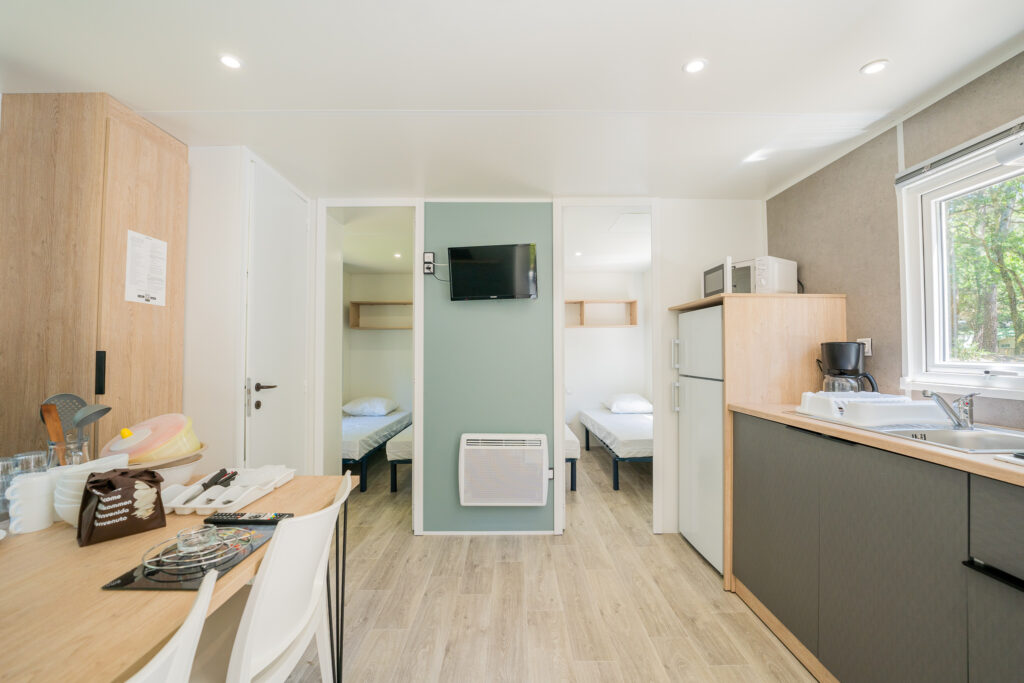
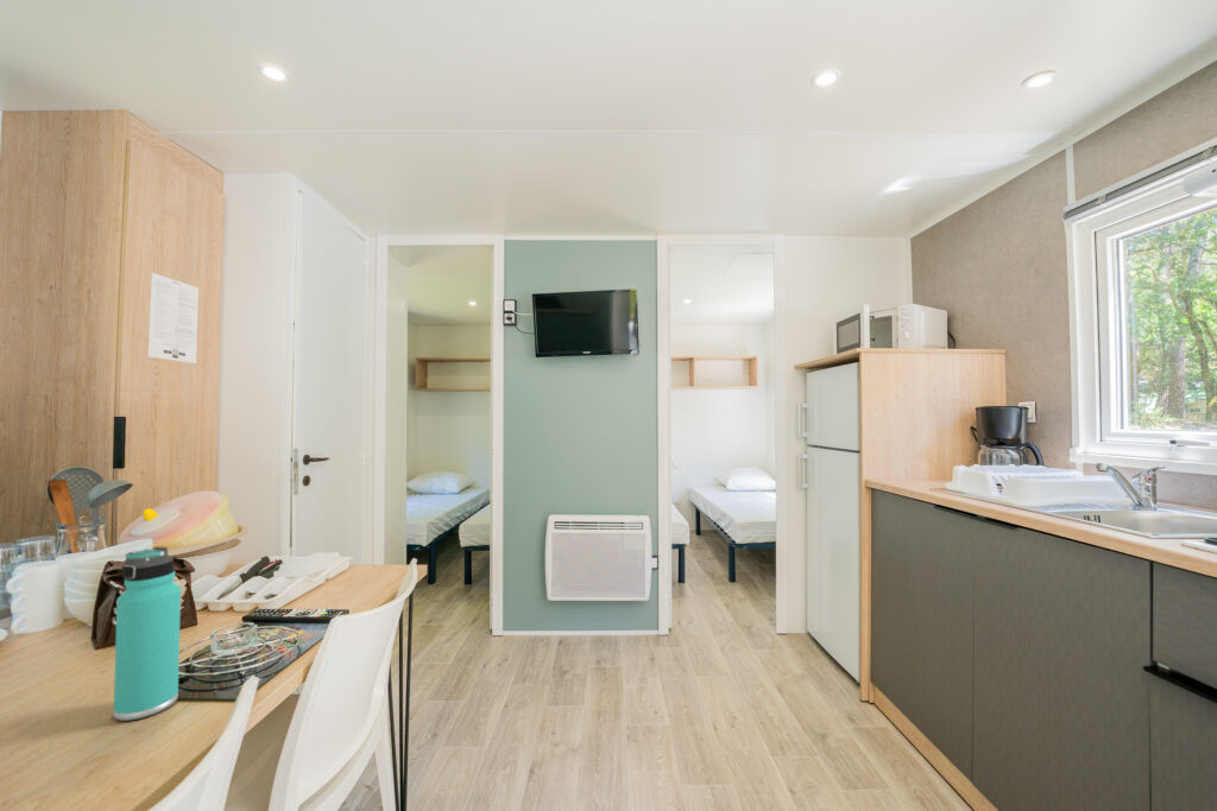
+ thermos bottle [113,546,182,722]
